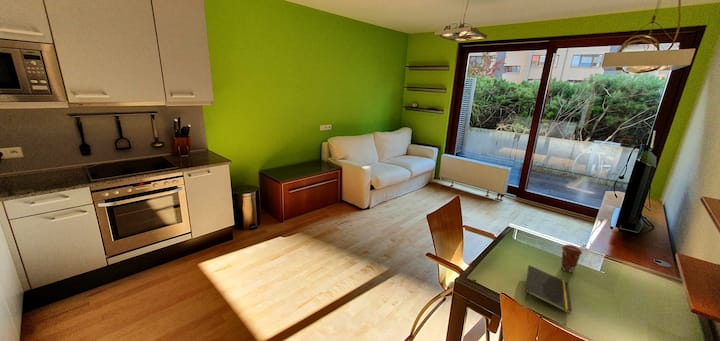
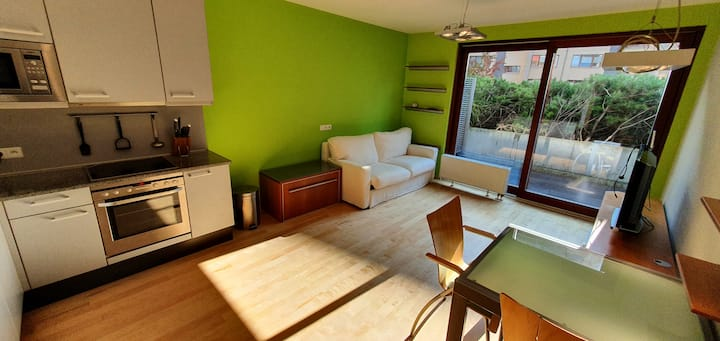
- coffee cup [560,244,583,273]
- notepad [524,264,573,315]
